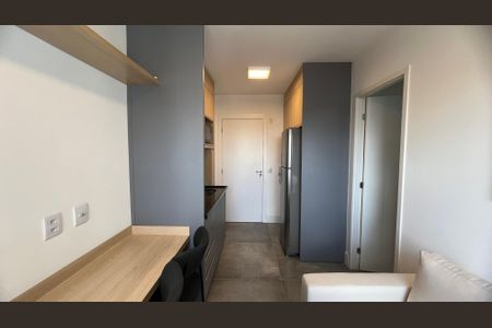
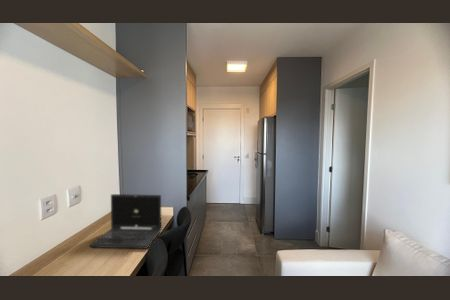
+ laptop [89,193,162,250]
